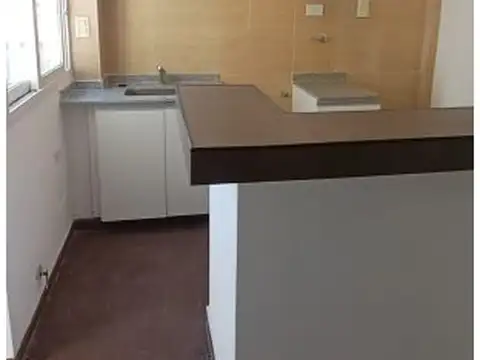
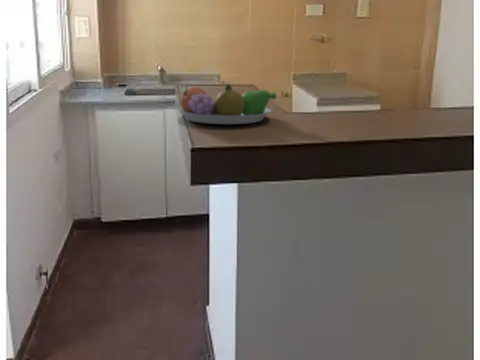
+ fruit bowl [177,83,277,125]
